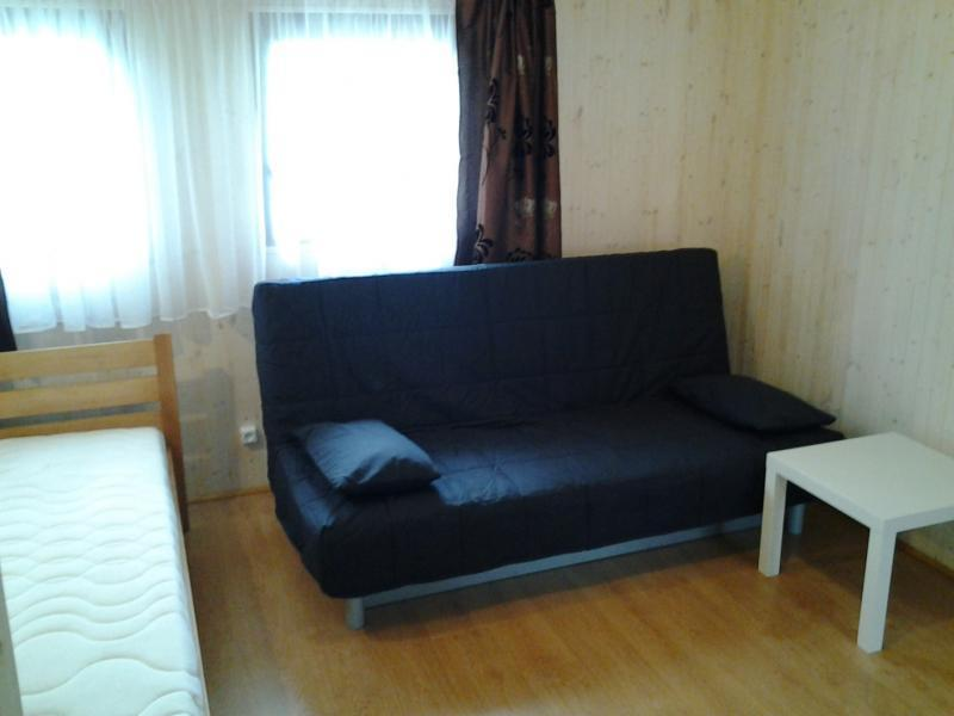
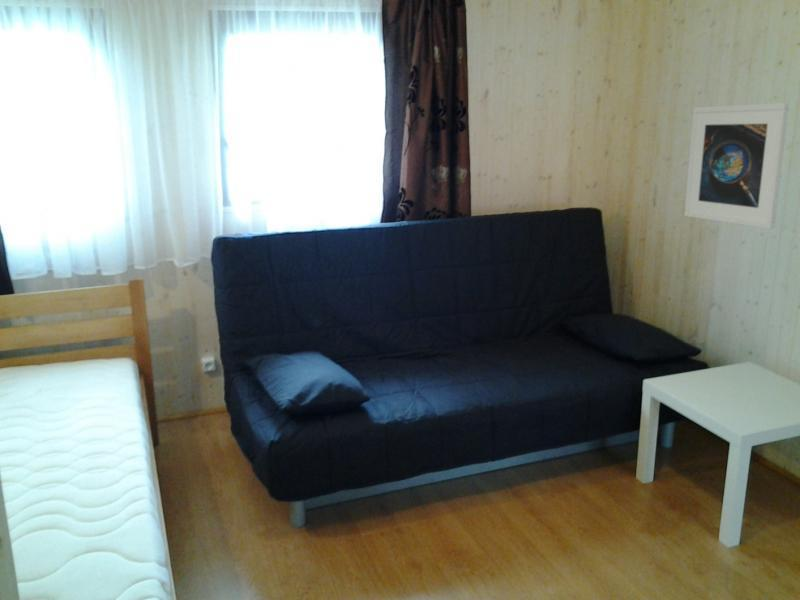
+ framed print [683,102,790,230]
